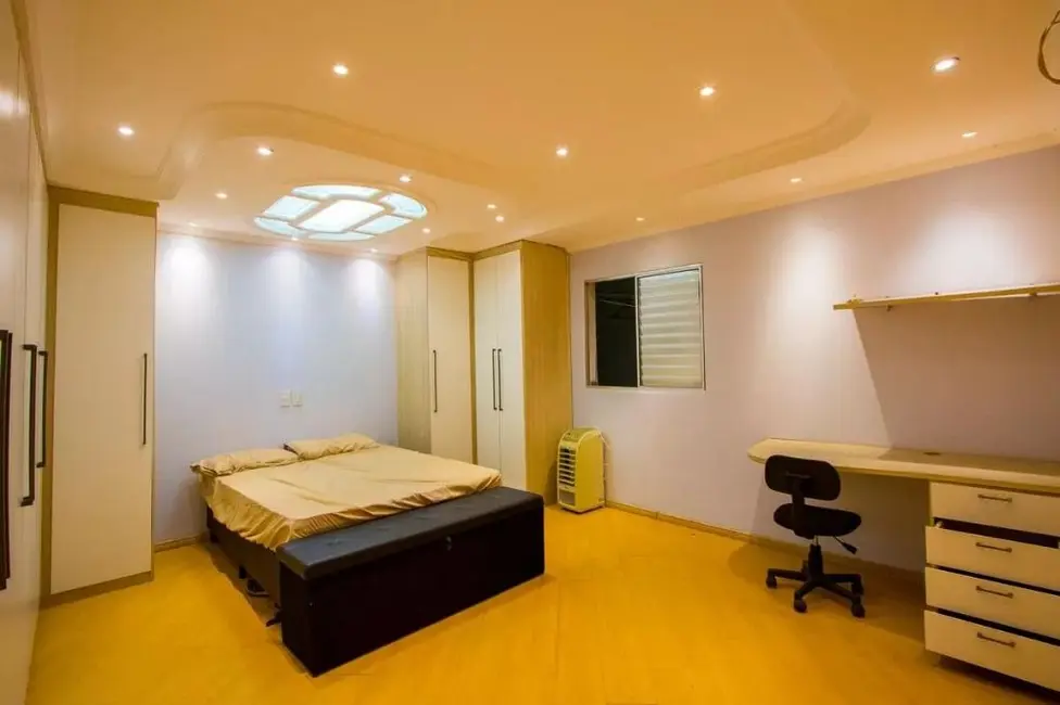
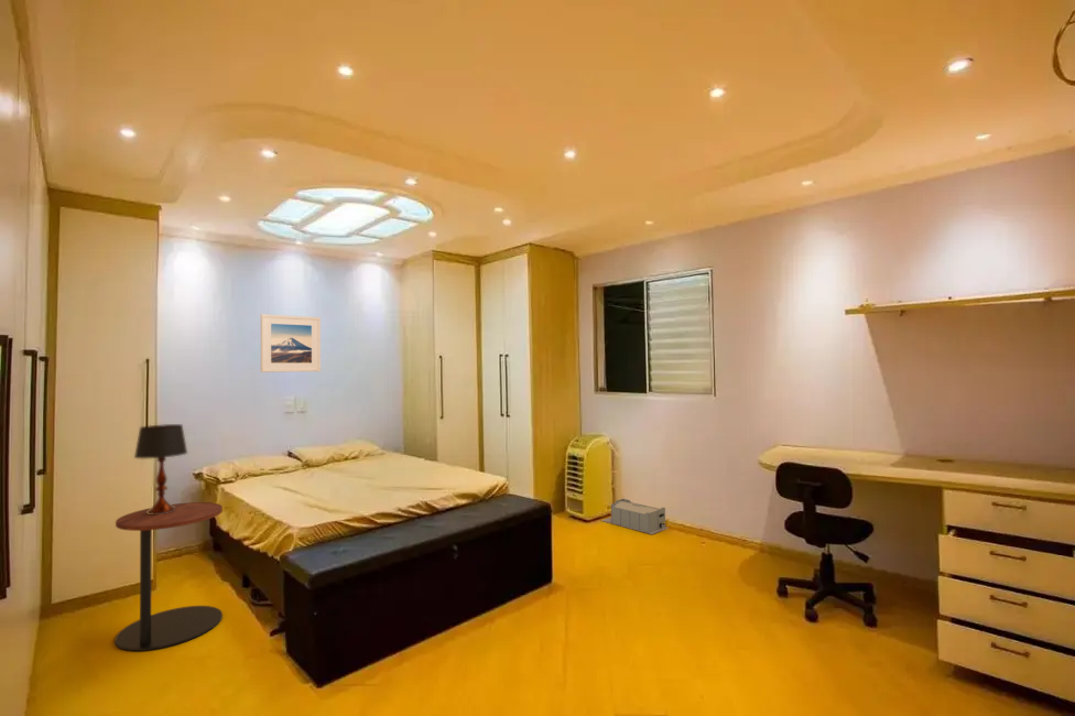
+ storage bin [600,498,670,535]
+ table lamp [133,423,188,514]
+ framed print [260,313,322,373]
+ side table [113,501,224,652]
